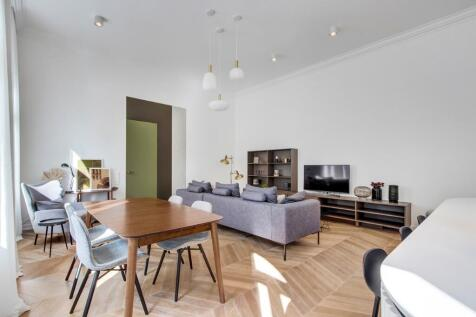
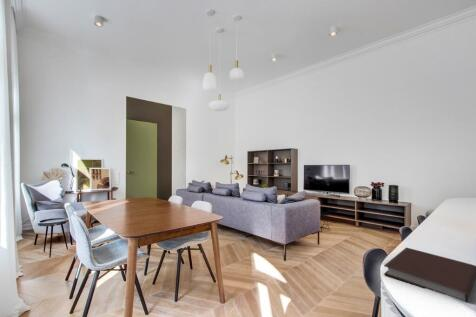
+ notebook [383,247,476,303]
